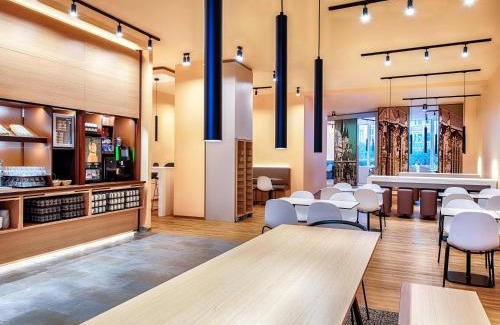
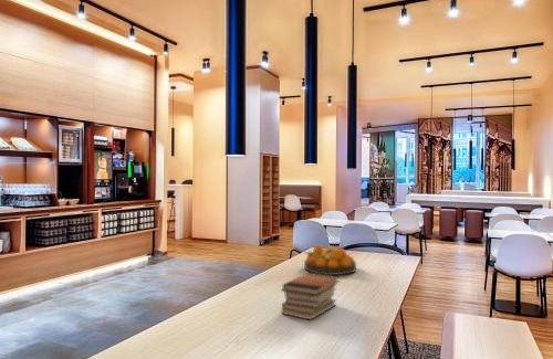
+ book stack [280,272,341,321]
+ fruit bowl [302,244,357,276]
